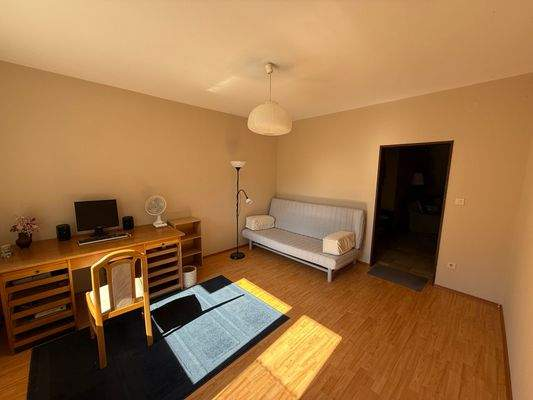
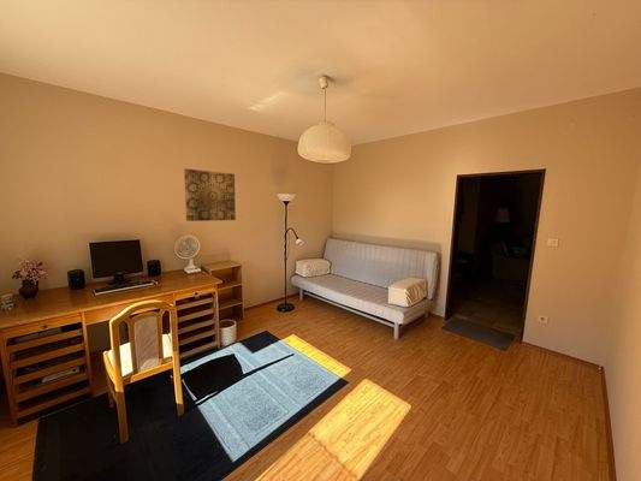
+ wall art [183,167,237,222]
